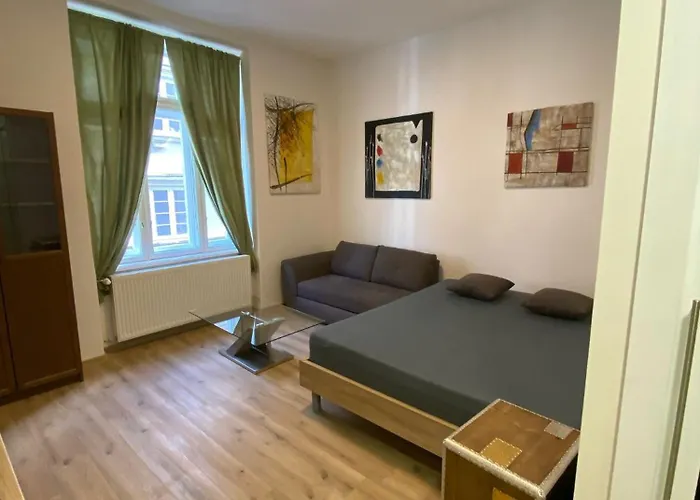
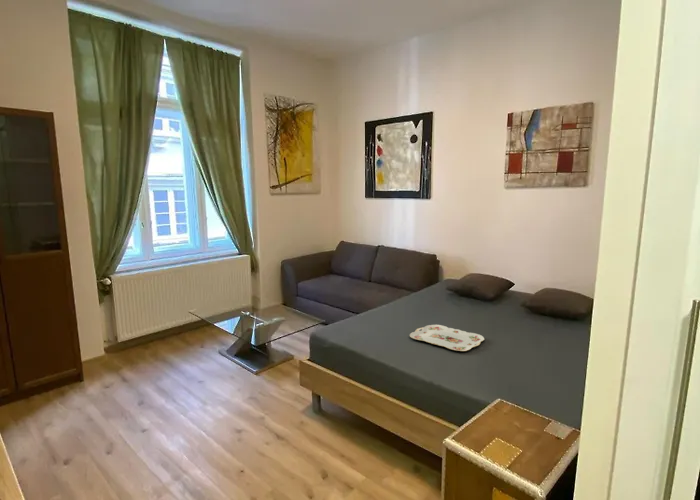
+ serving tray [409,324,485,352]
